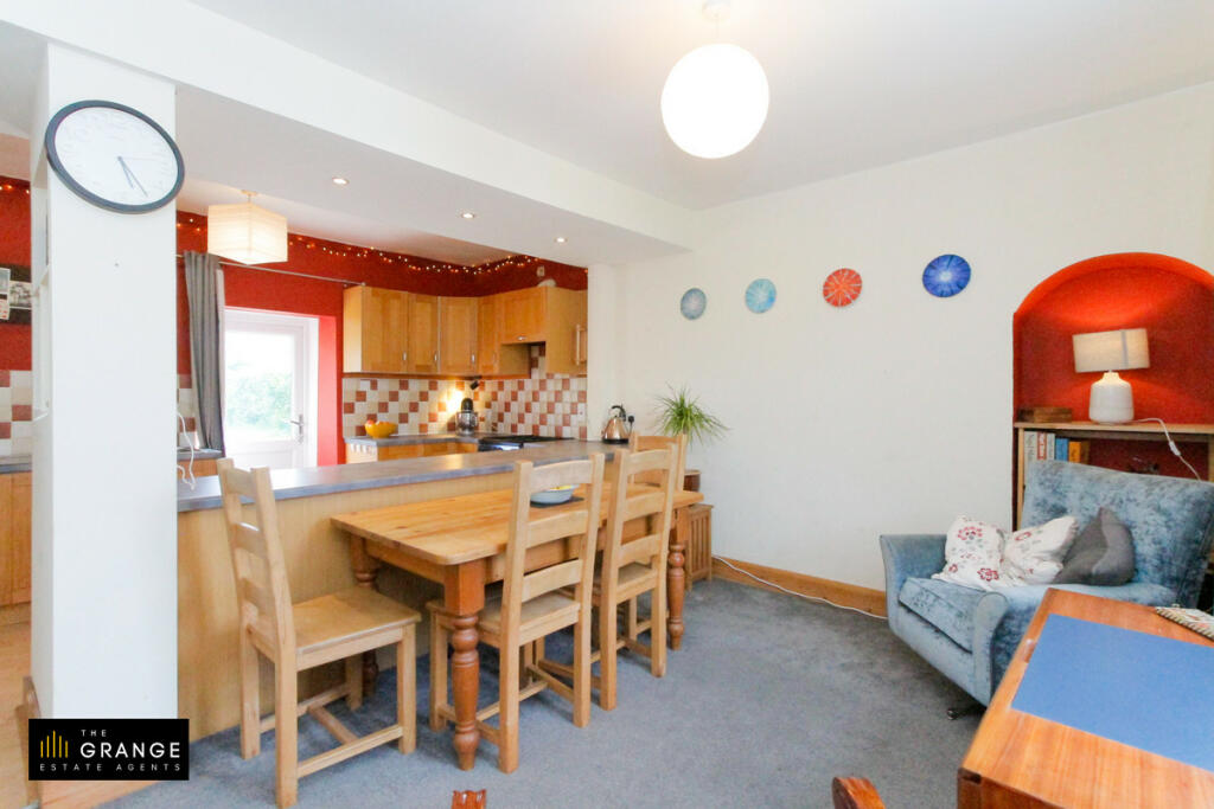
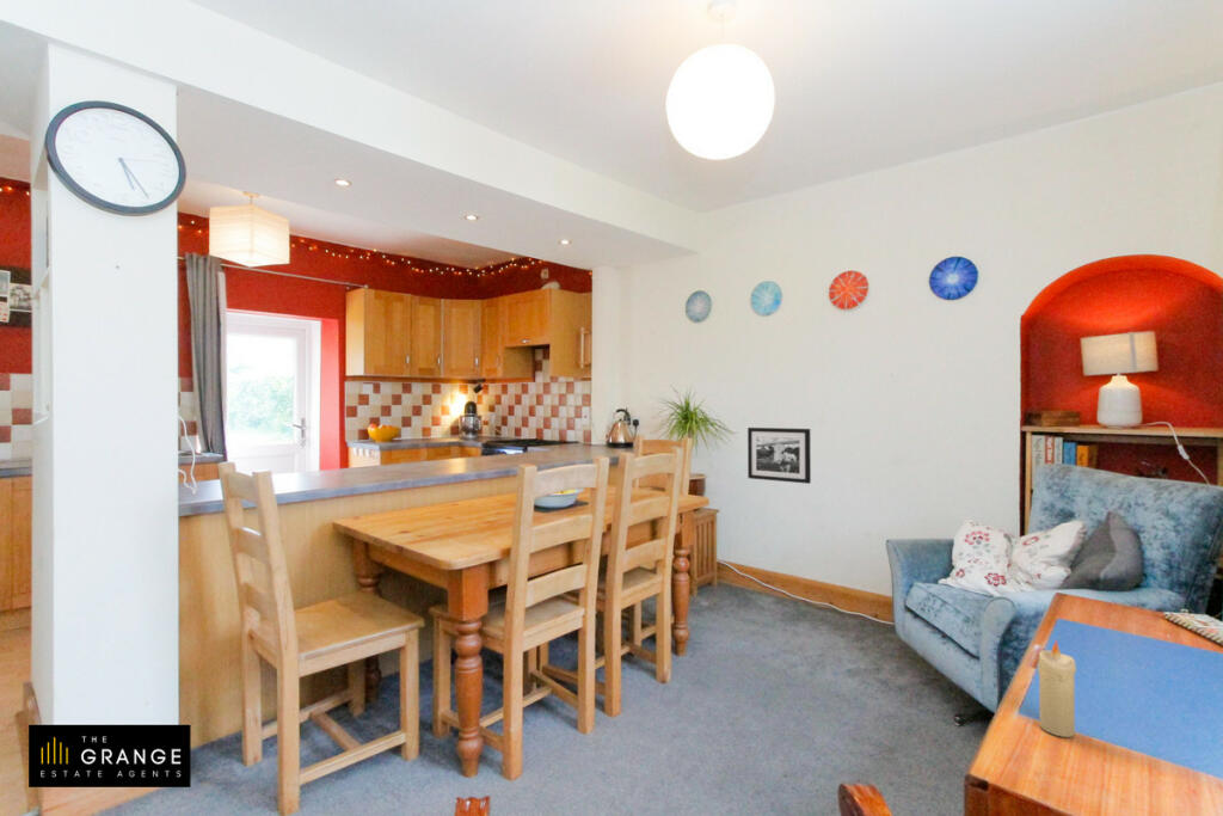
+ candle [1037,639,1077,738]
+ picture frame [746,427,812,485]
